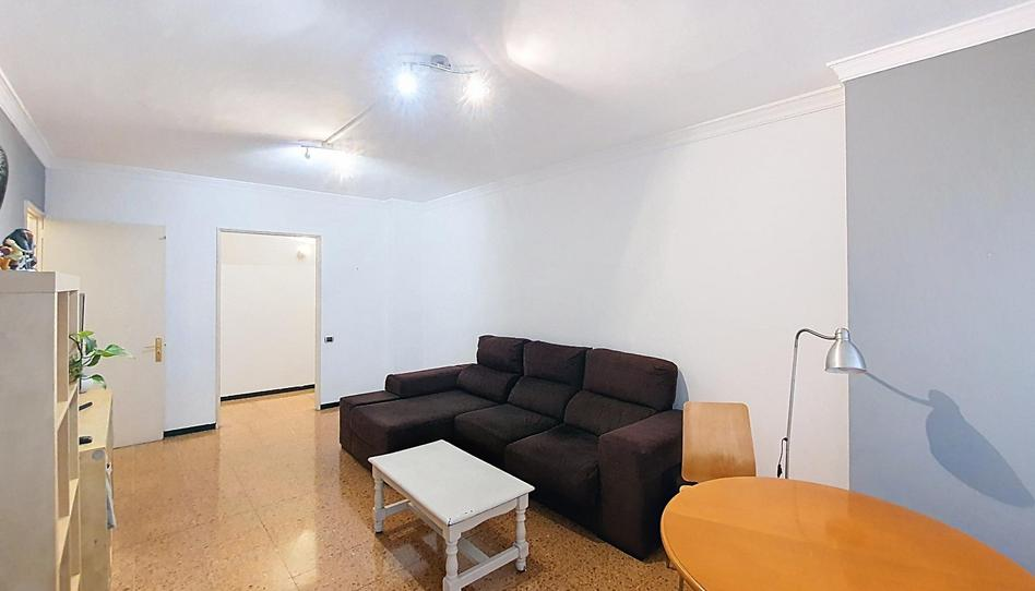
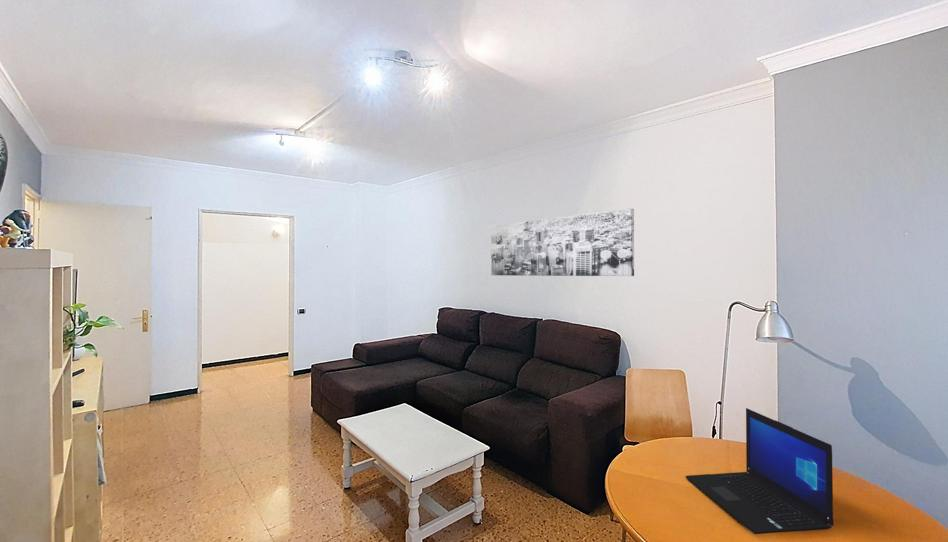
+ wall art [490,207,635,277]
+ laptop [685,407,835,535]
